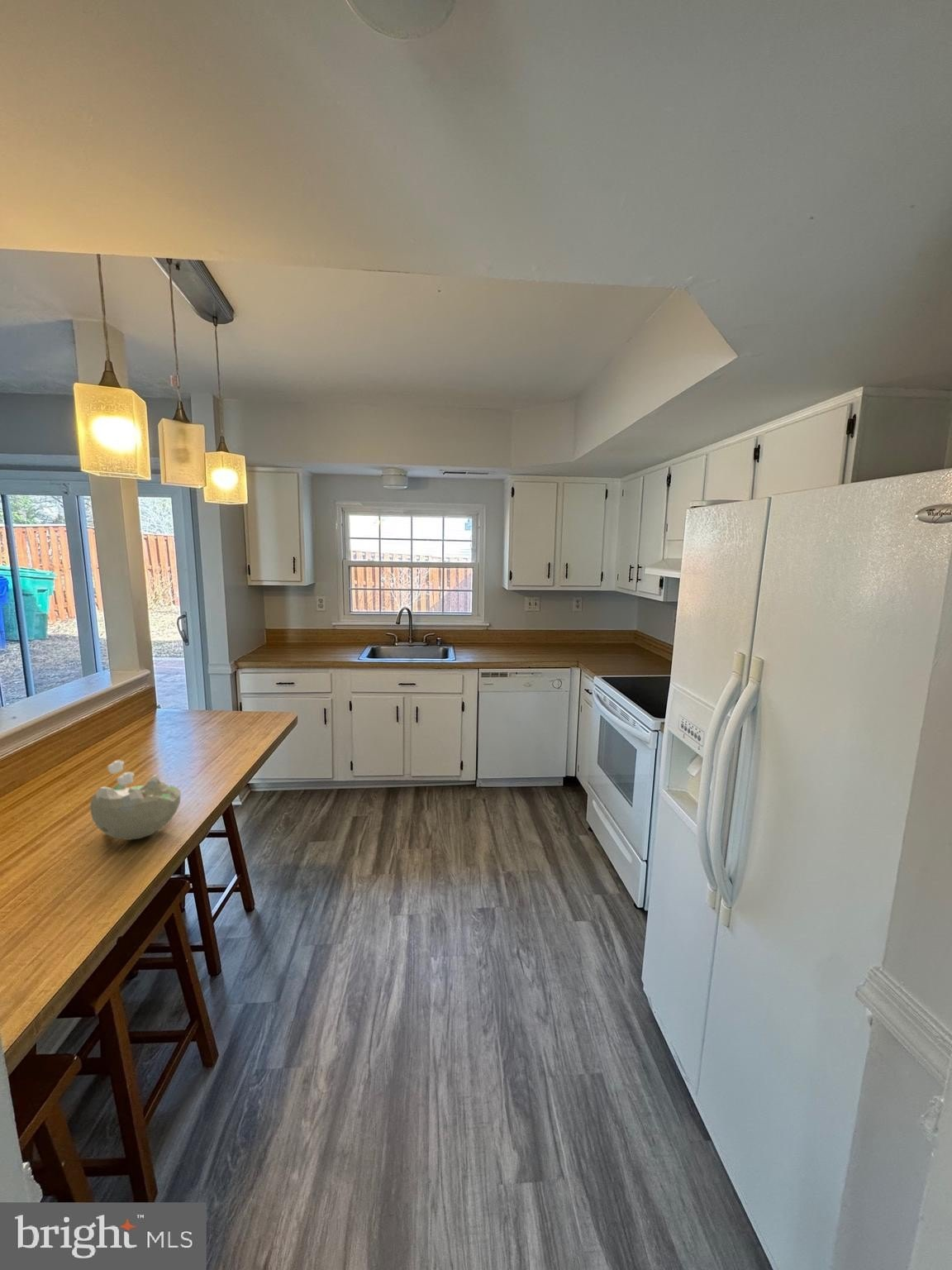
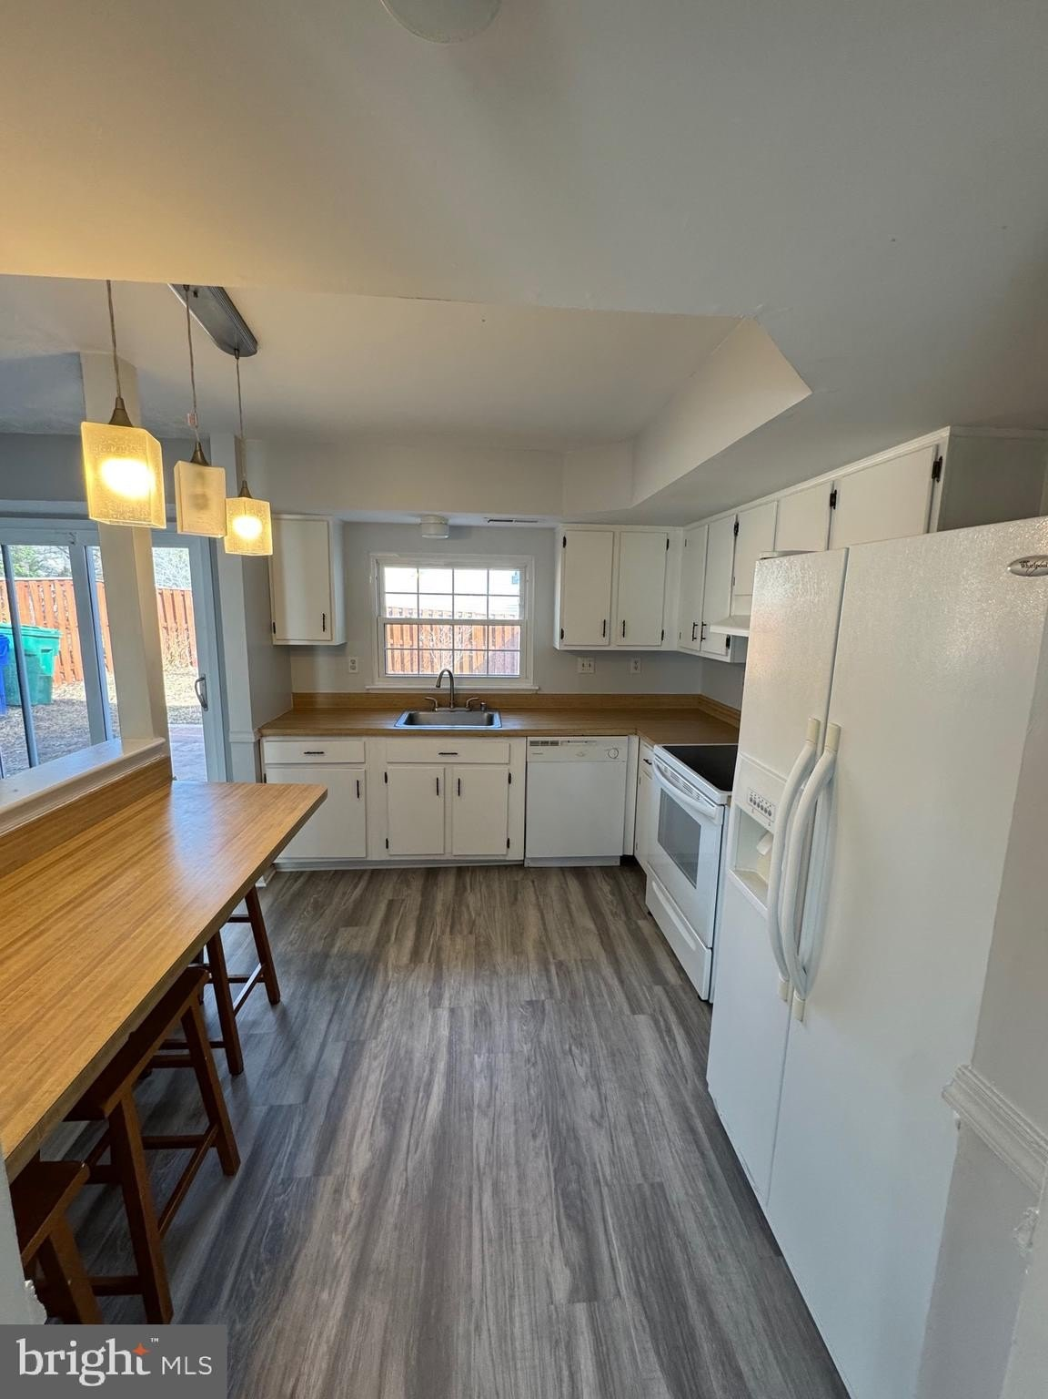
- bowl [89,759,182,841]
